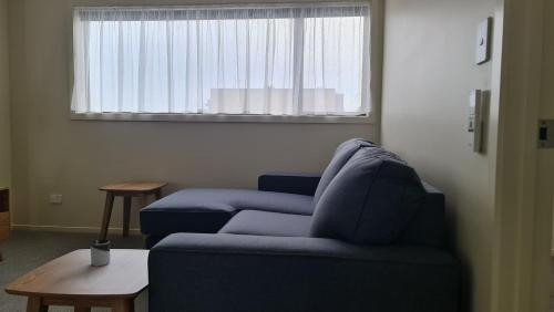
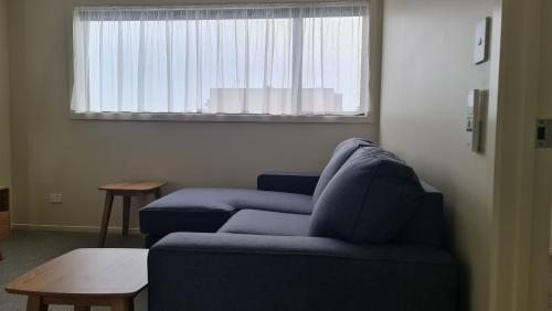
- cup [90,239,111,267]
